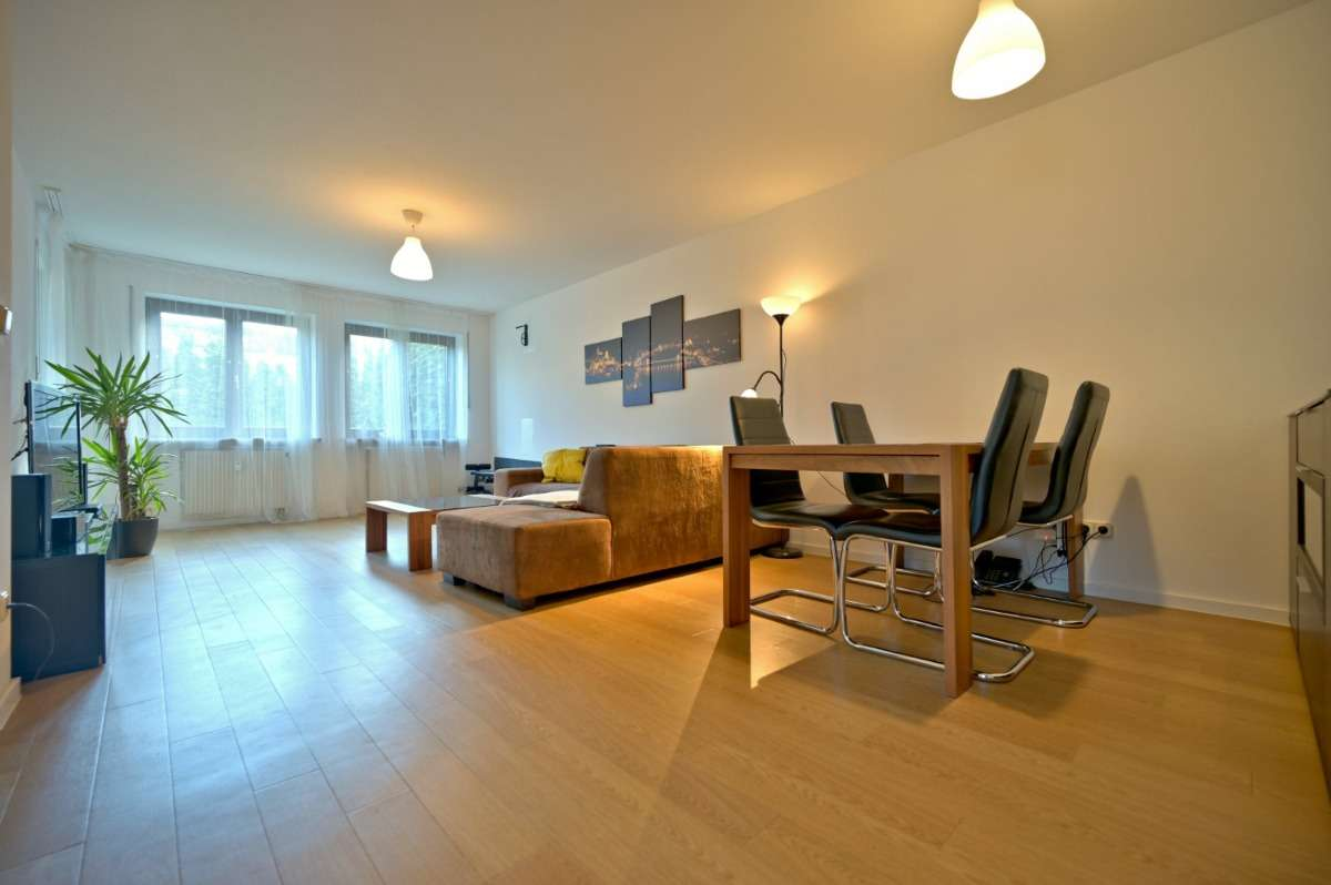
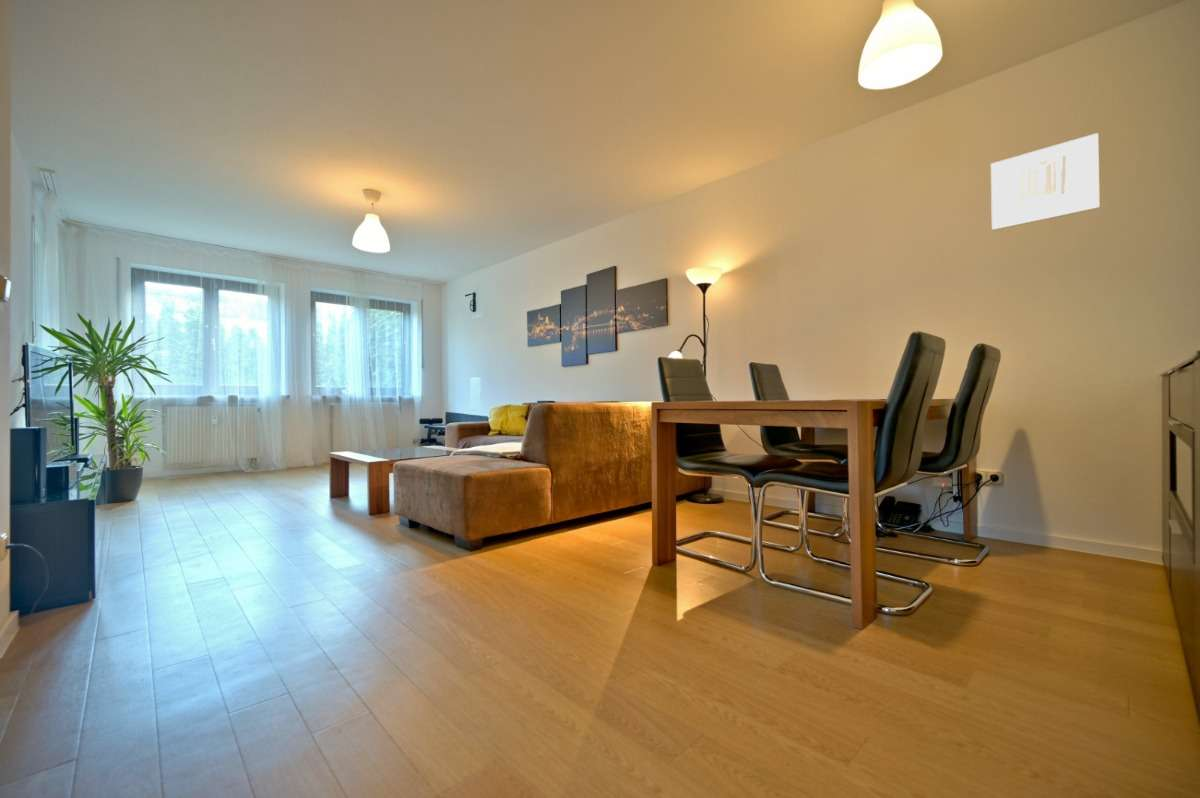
+ wall art [990,132,1101,231]
